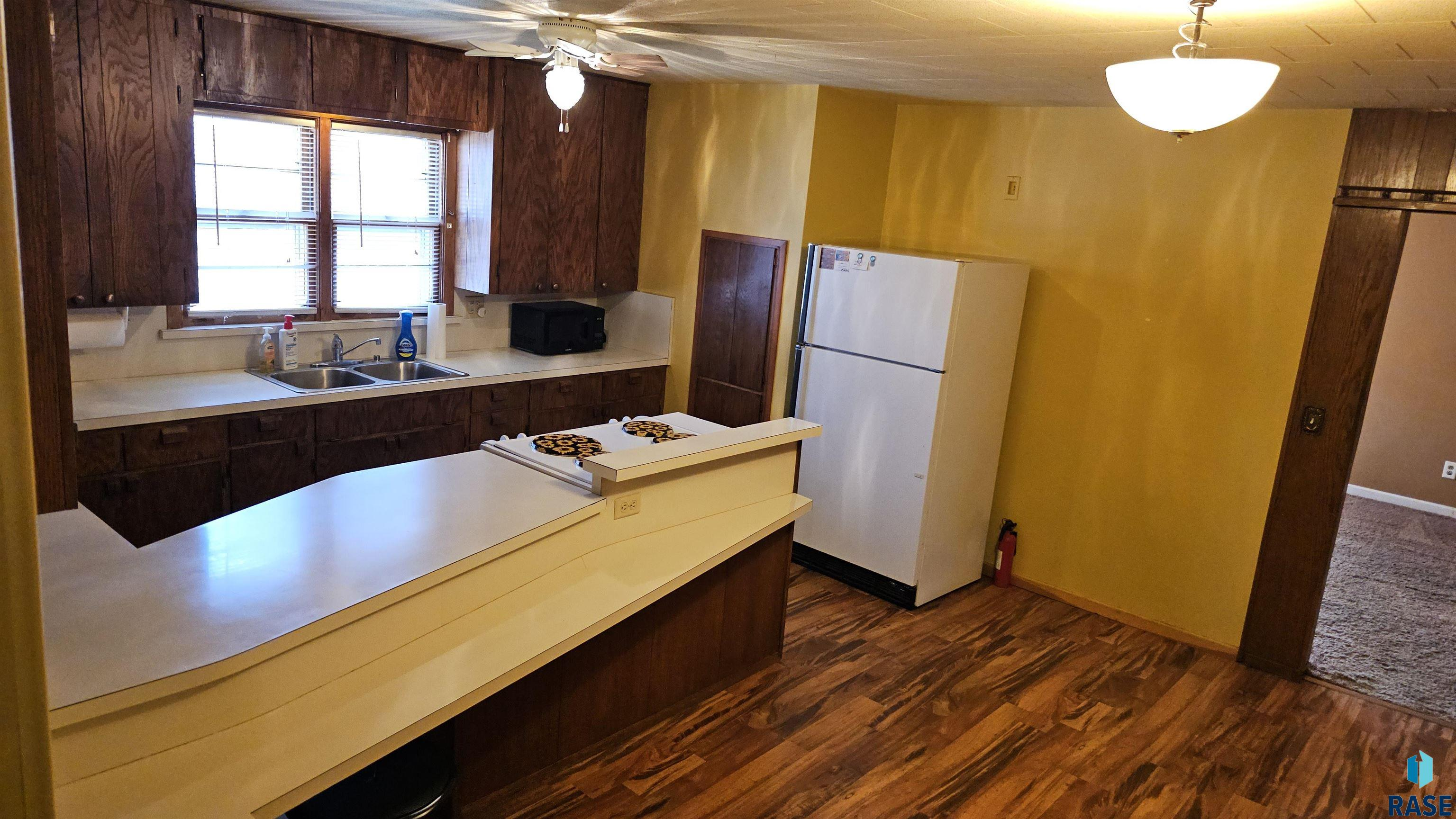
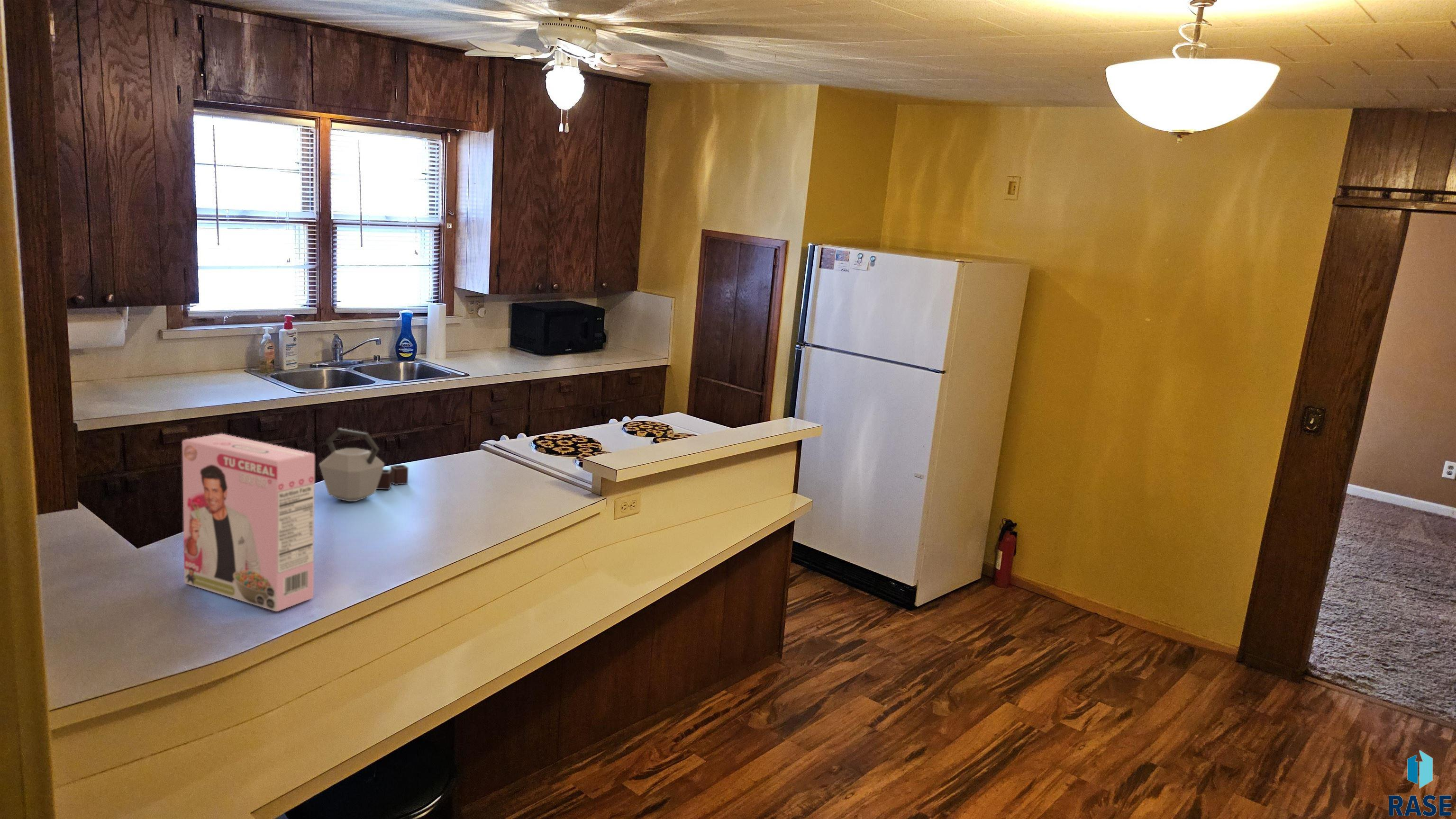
+ kettle [319,428,409,502]
+ cereal box [182,433,315,612]
